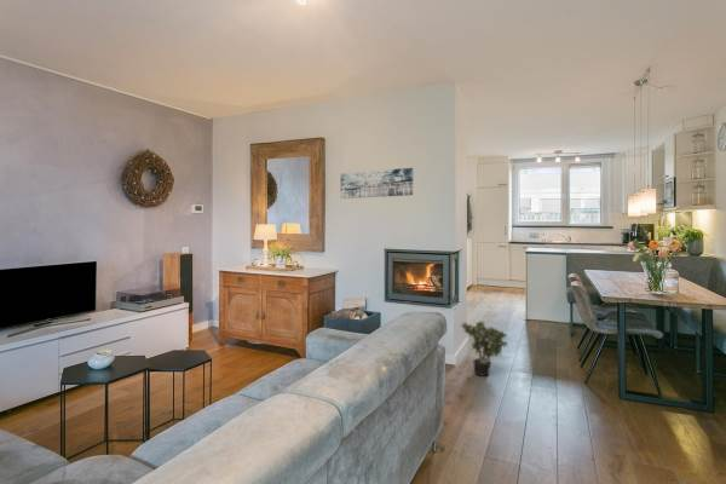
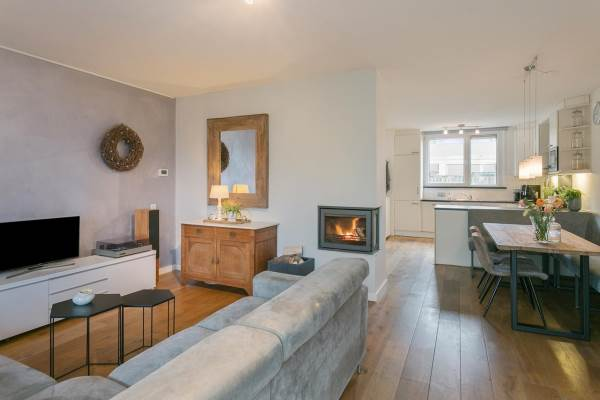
- potted plant [459,319,509,378]
- wall art [340,167,415,200]
